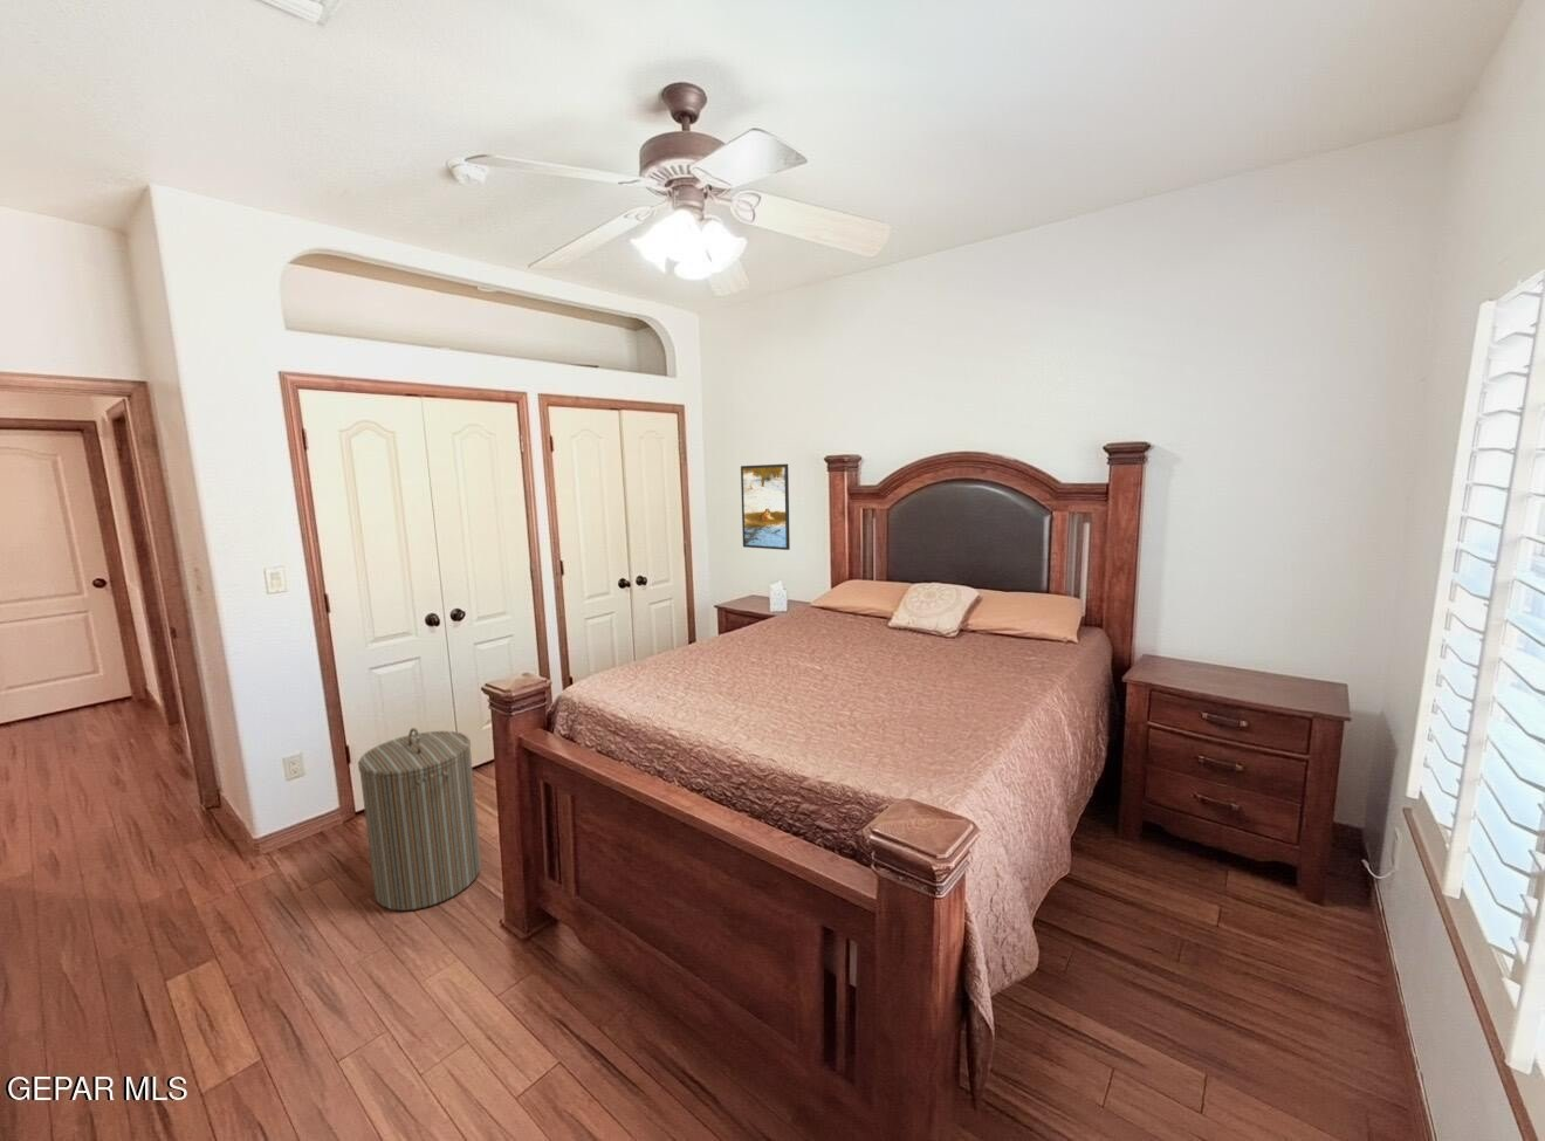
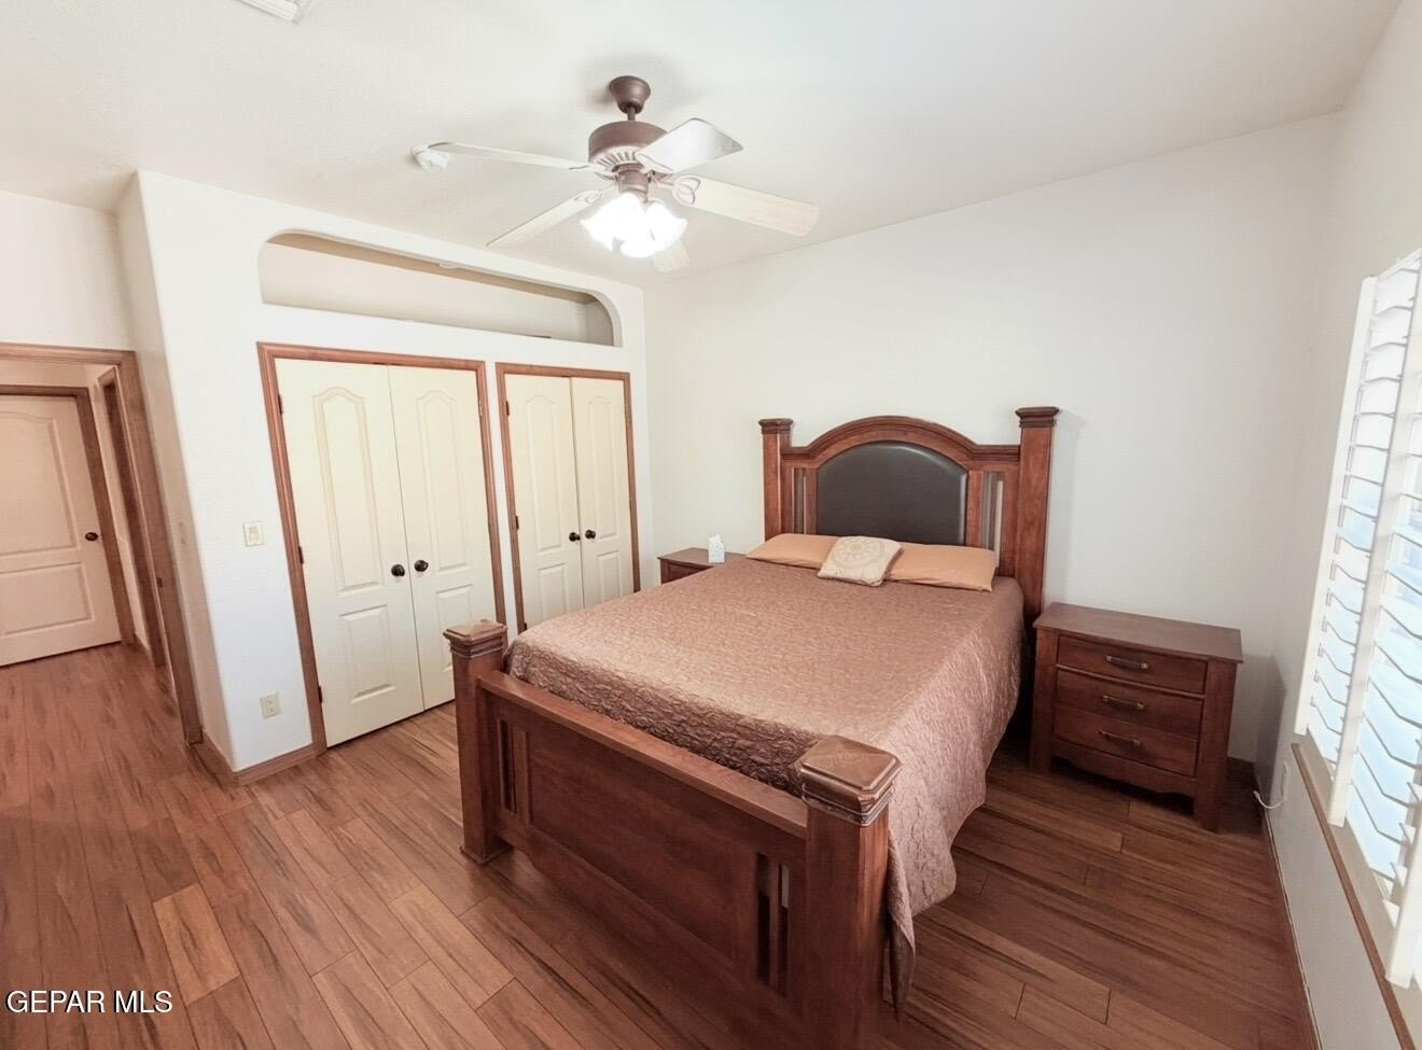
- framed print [740,463,792,551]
- laundry hamper [357,727,482,912]
